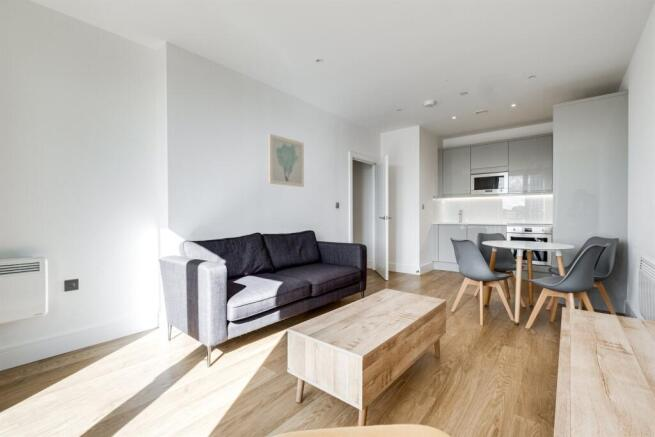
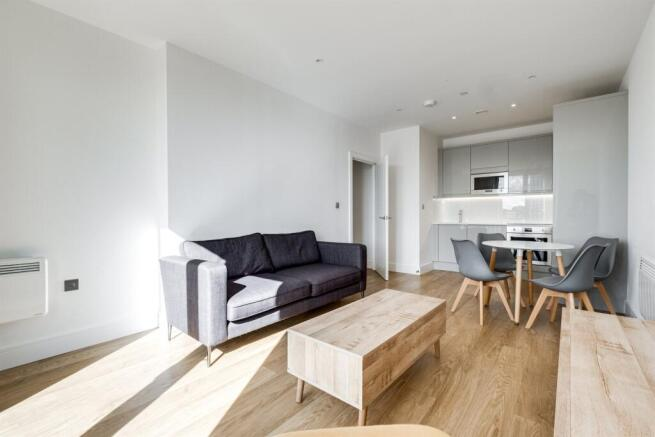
- wall art [268,133,305,188]
